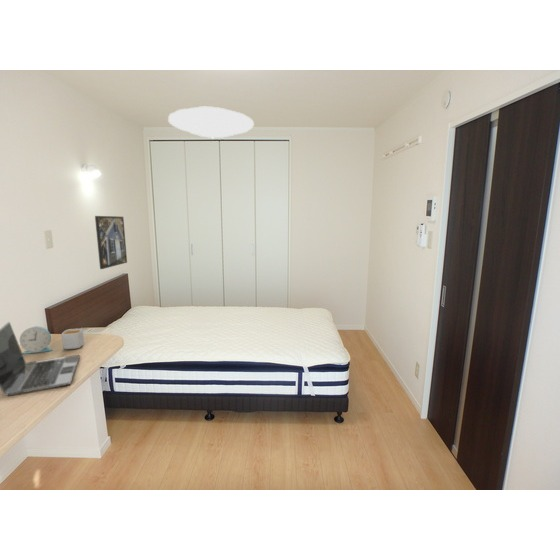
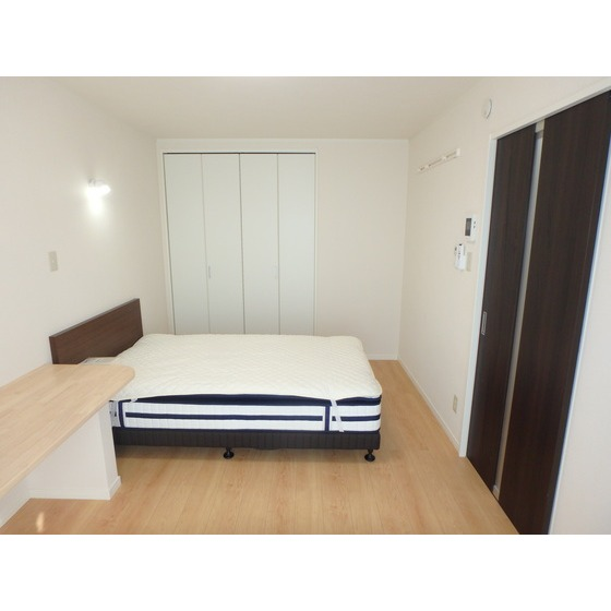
- alarm clock [19,325,53,355]
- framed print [94,215,128,270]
- laptop [0,321,81,397]
- ceiling light [167,105,255,140]
- mug [61,328,85,350]
